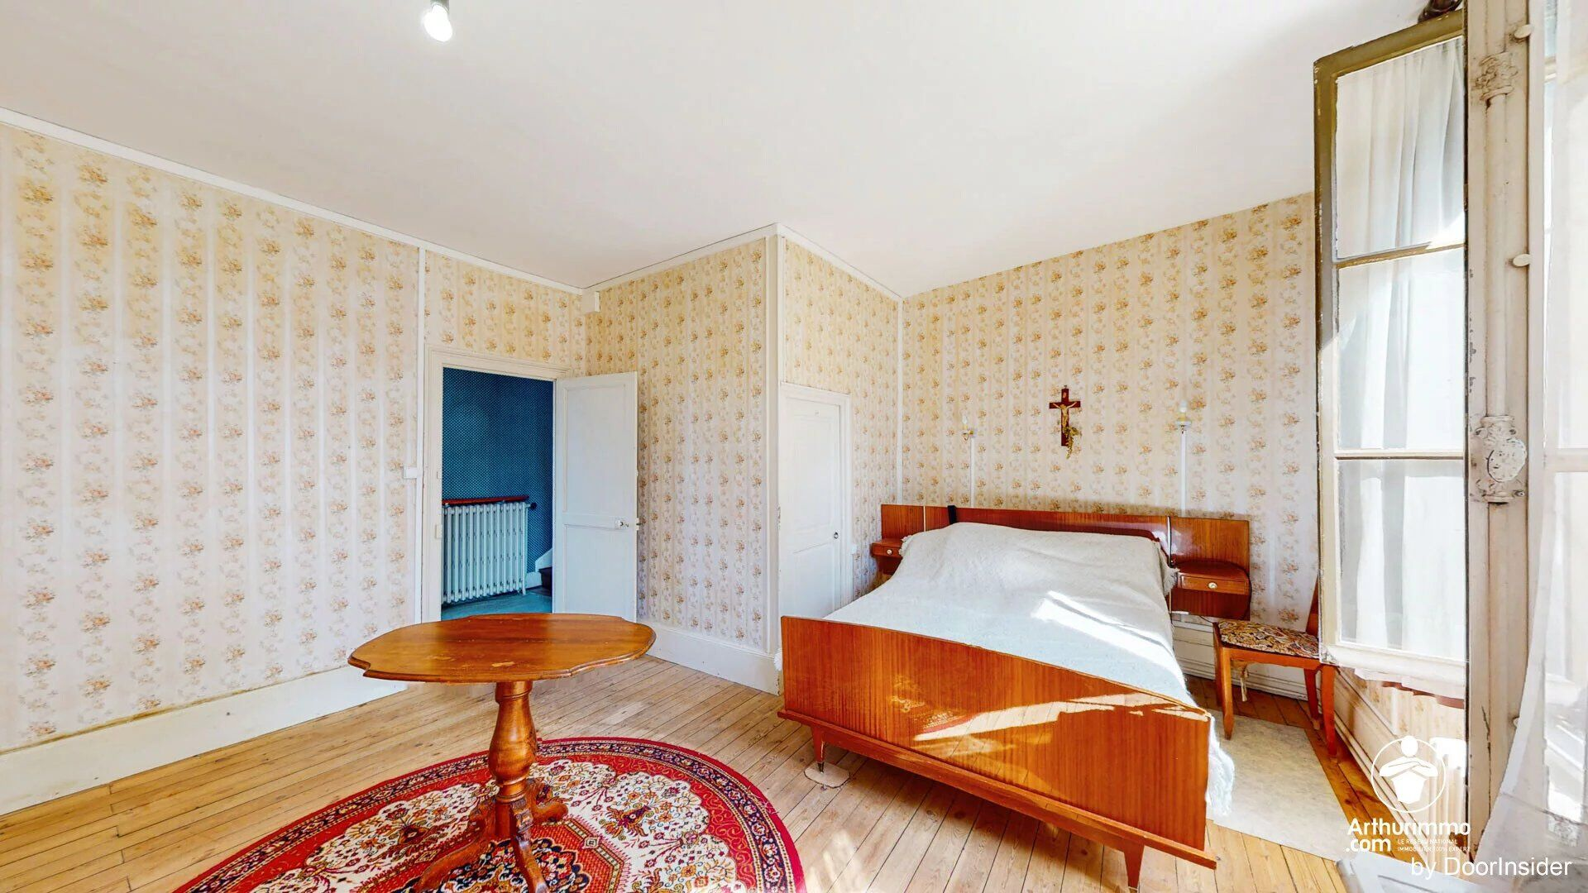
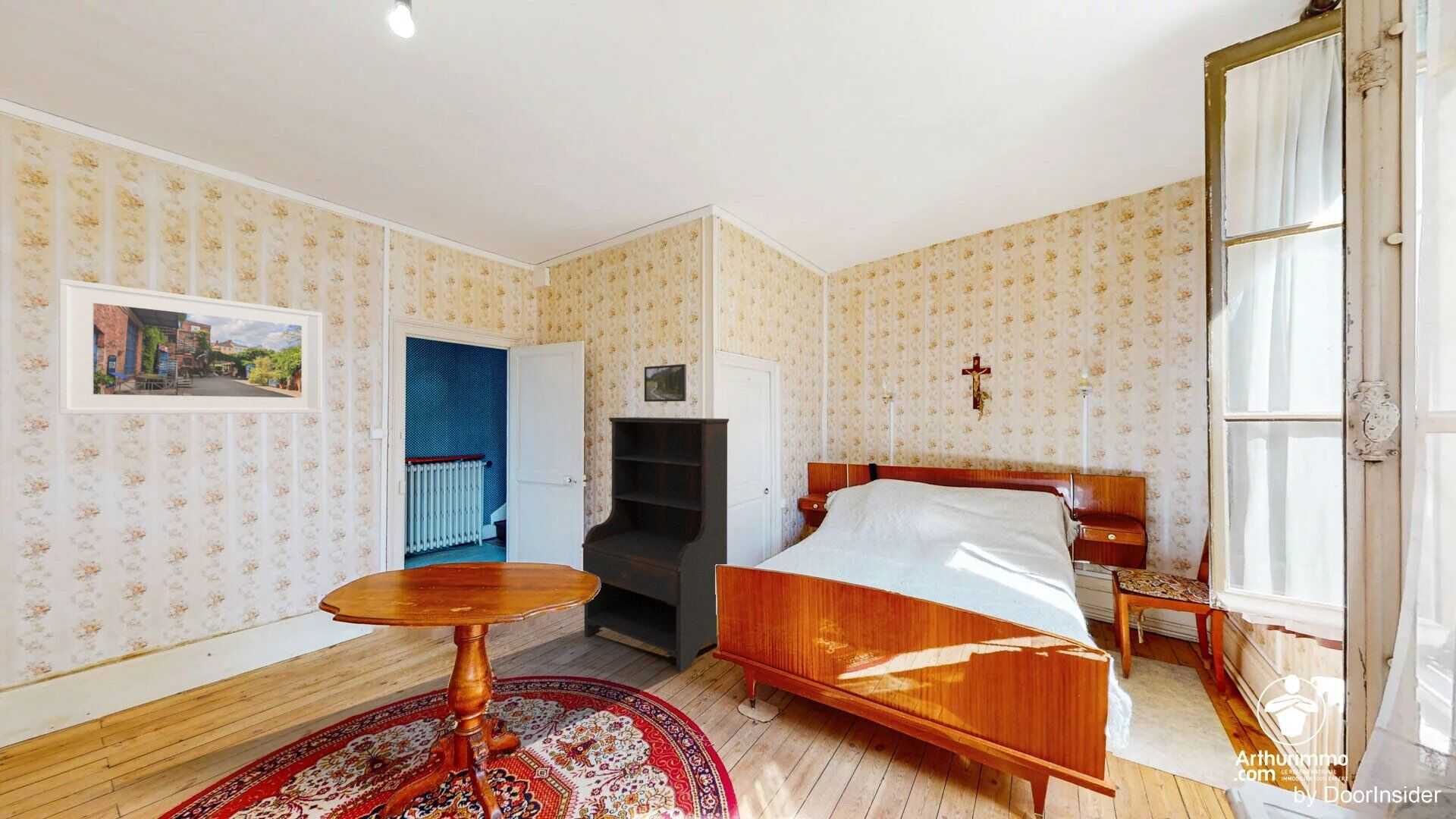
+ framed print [58,278,322,415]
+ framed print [644,363,687,403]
+ bookshelf [581,416,730,673]
